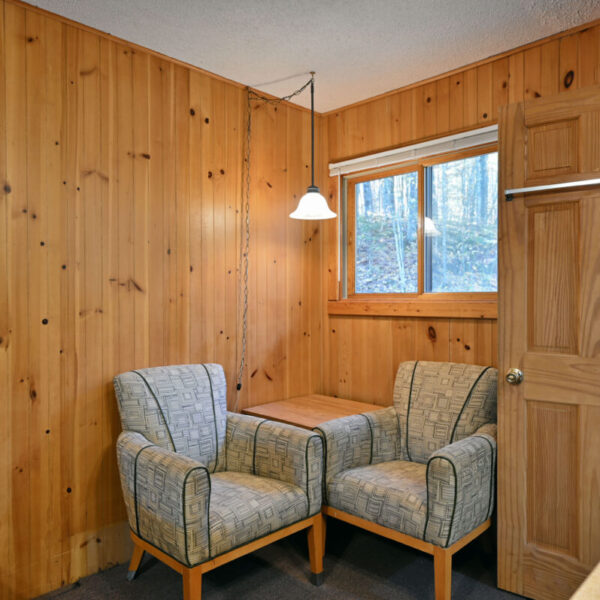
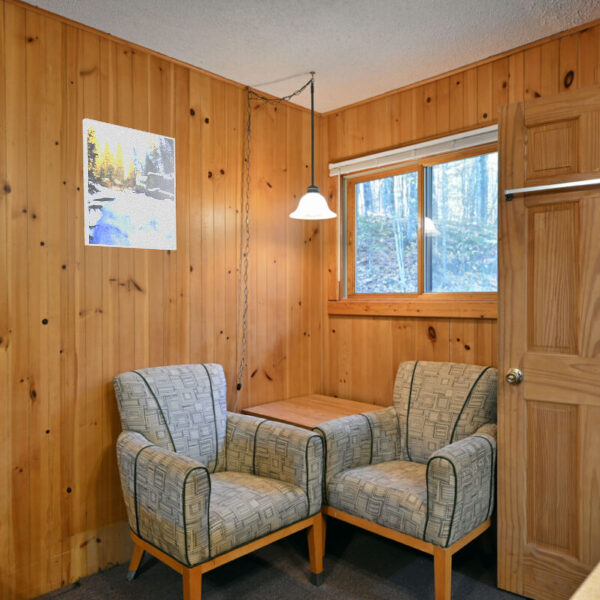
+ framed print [82,117,177,251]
